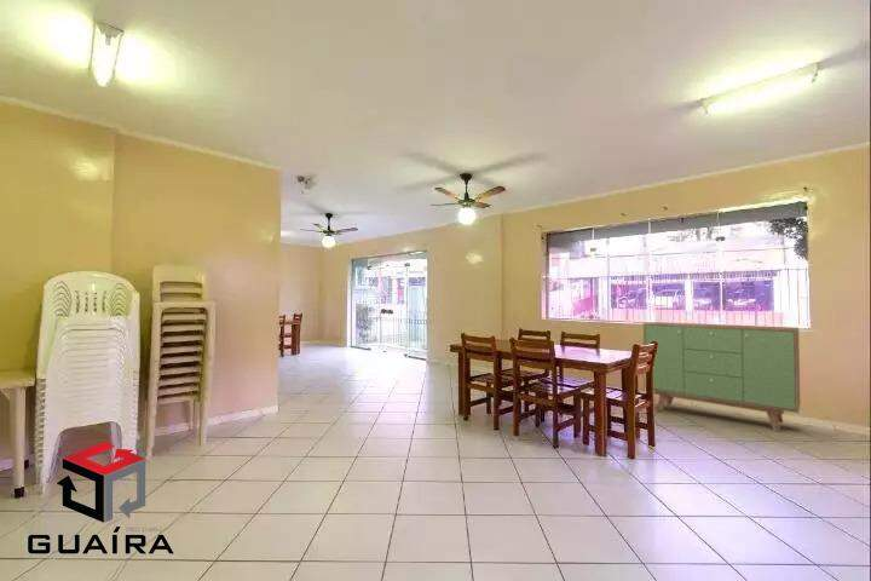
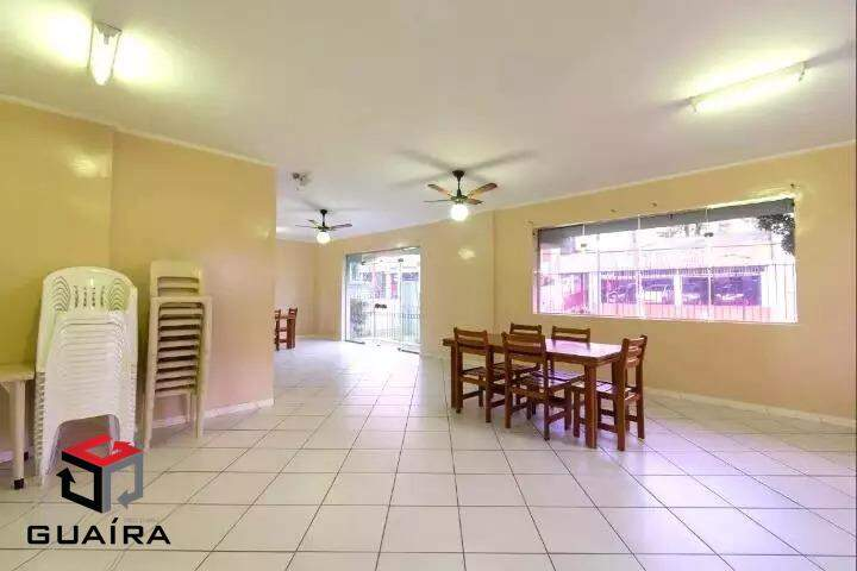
- sideboard [642,321,801,433]
